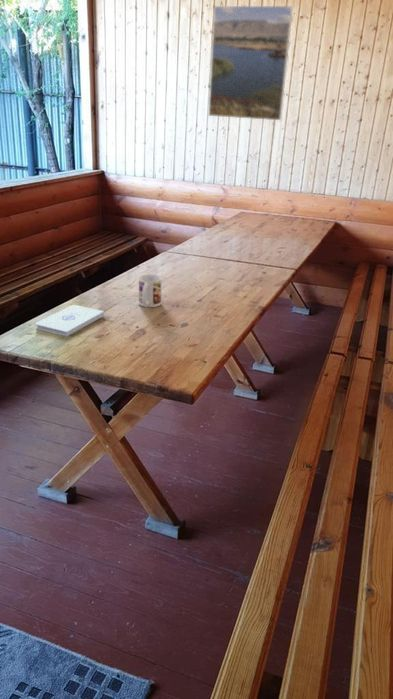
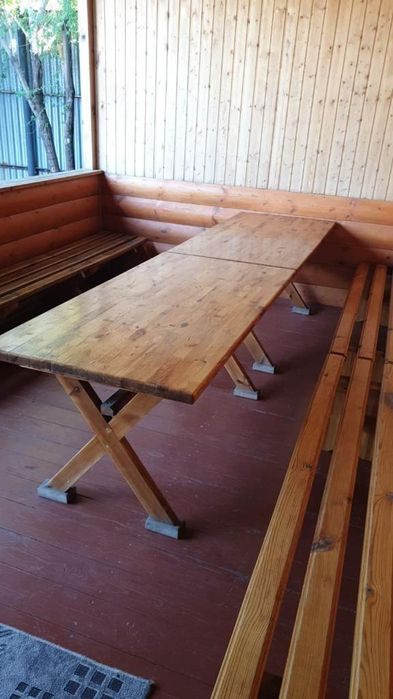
- mug [138,273,163,308]
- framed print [208,5,294,121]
- notepad [35,304,105,337]
